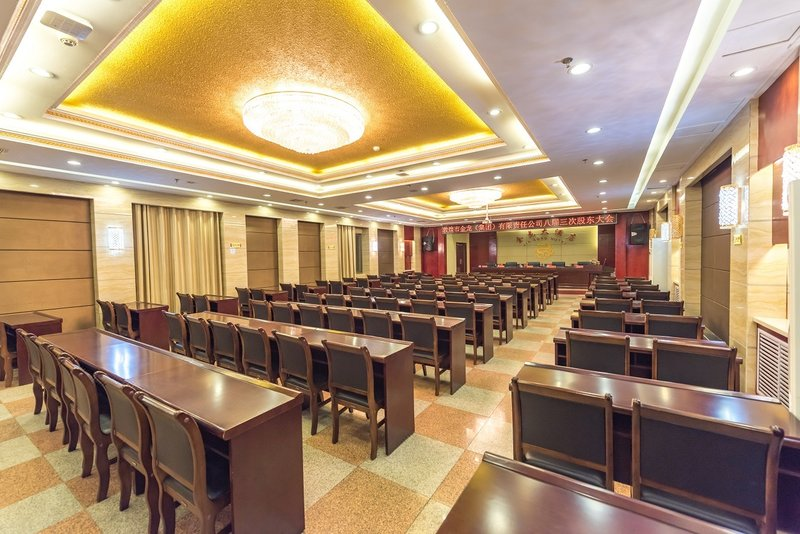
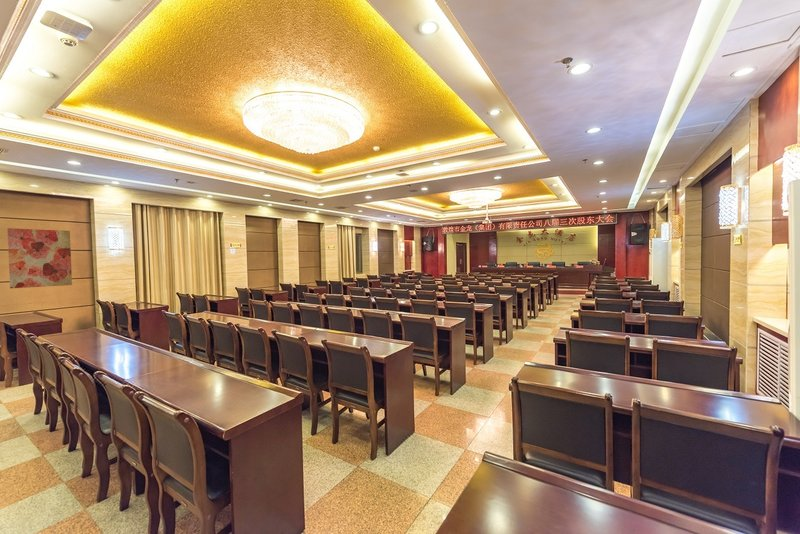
+ wall art [6,227,73,289]
